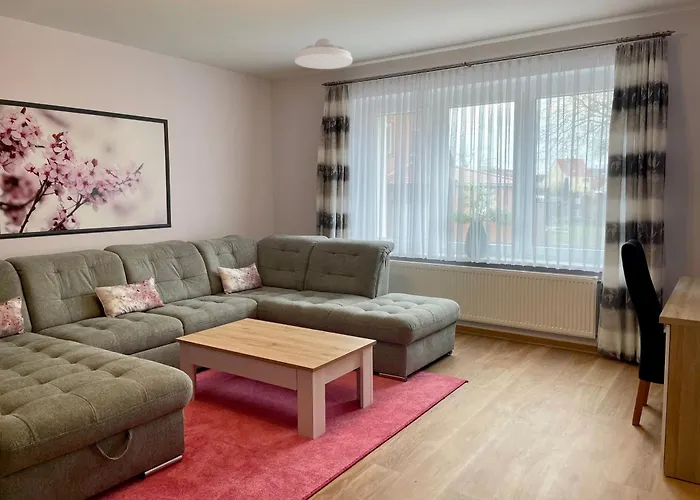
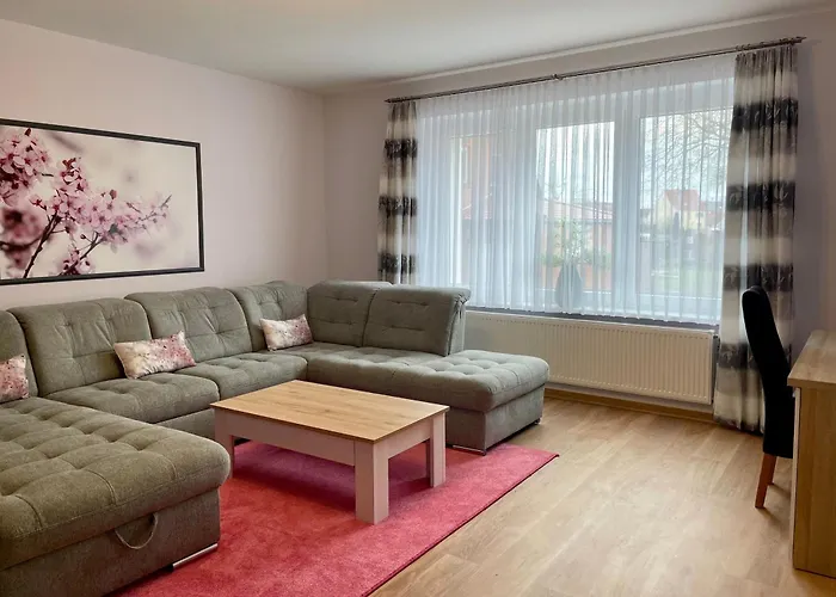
- ceiling light [294,38,353,70]
